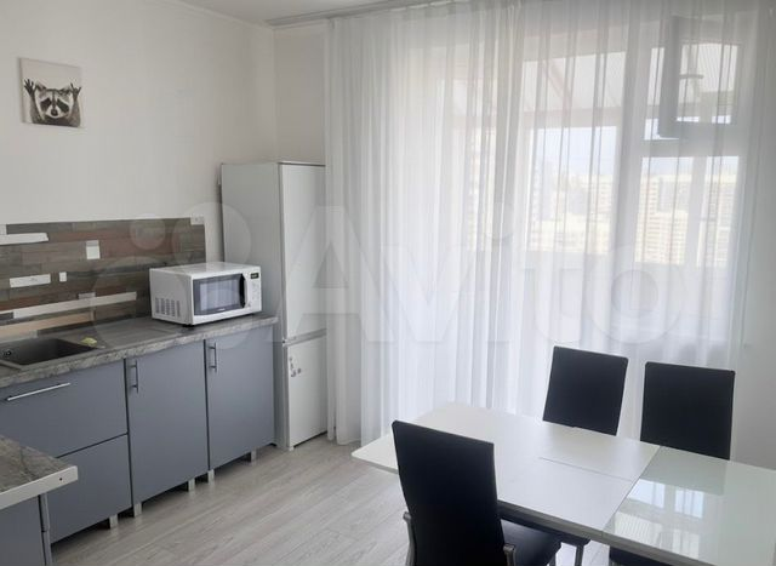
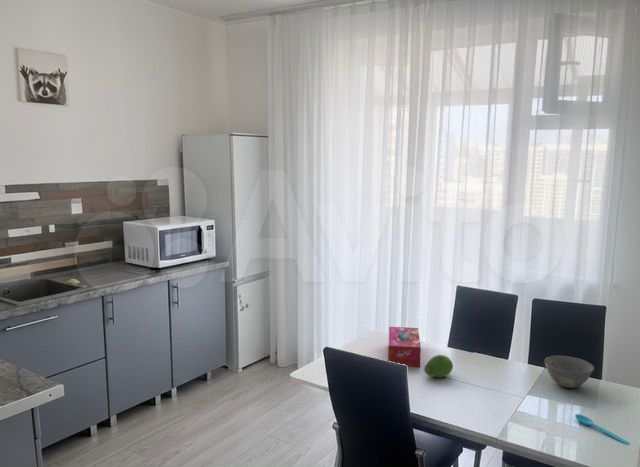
+ bowl [544,354,595,389]
+ tissue box [387,326,422,368]
+ fruit [423,354,454,378]
+ spoon [574,413,630,446]
